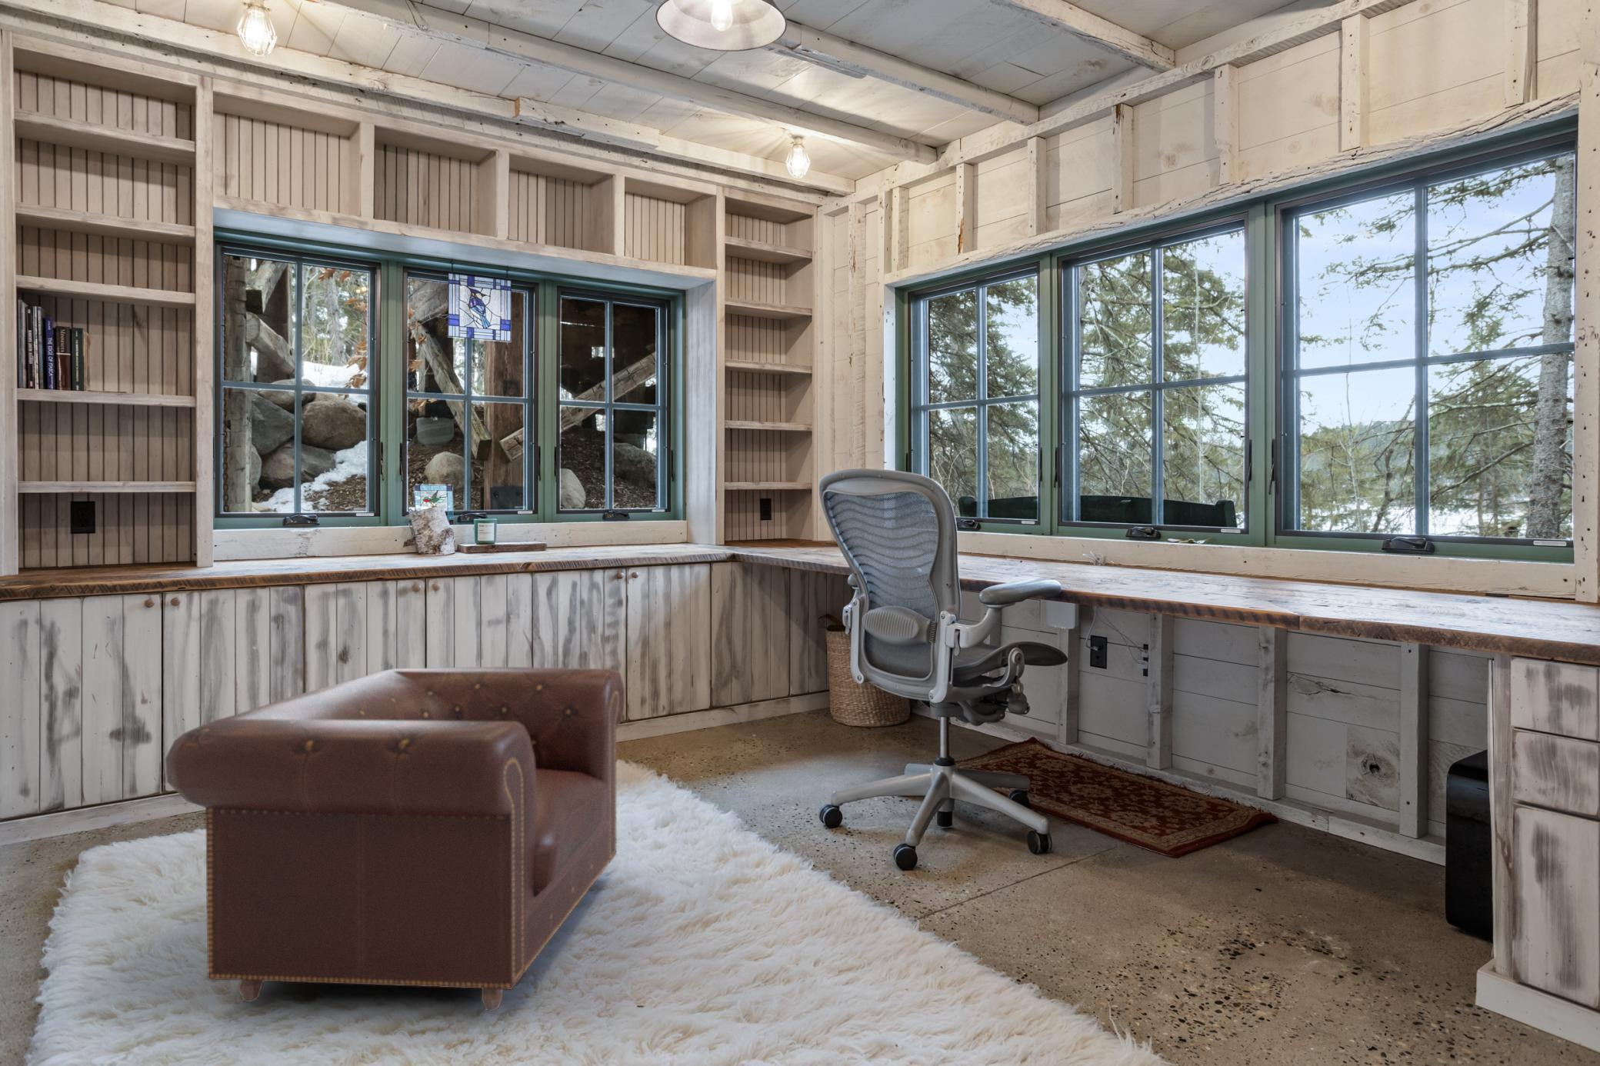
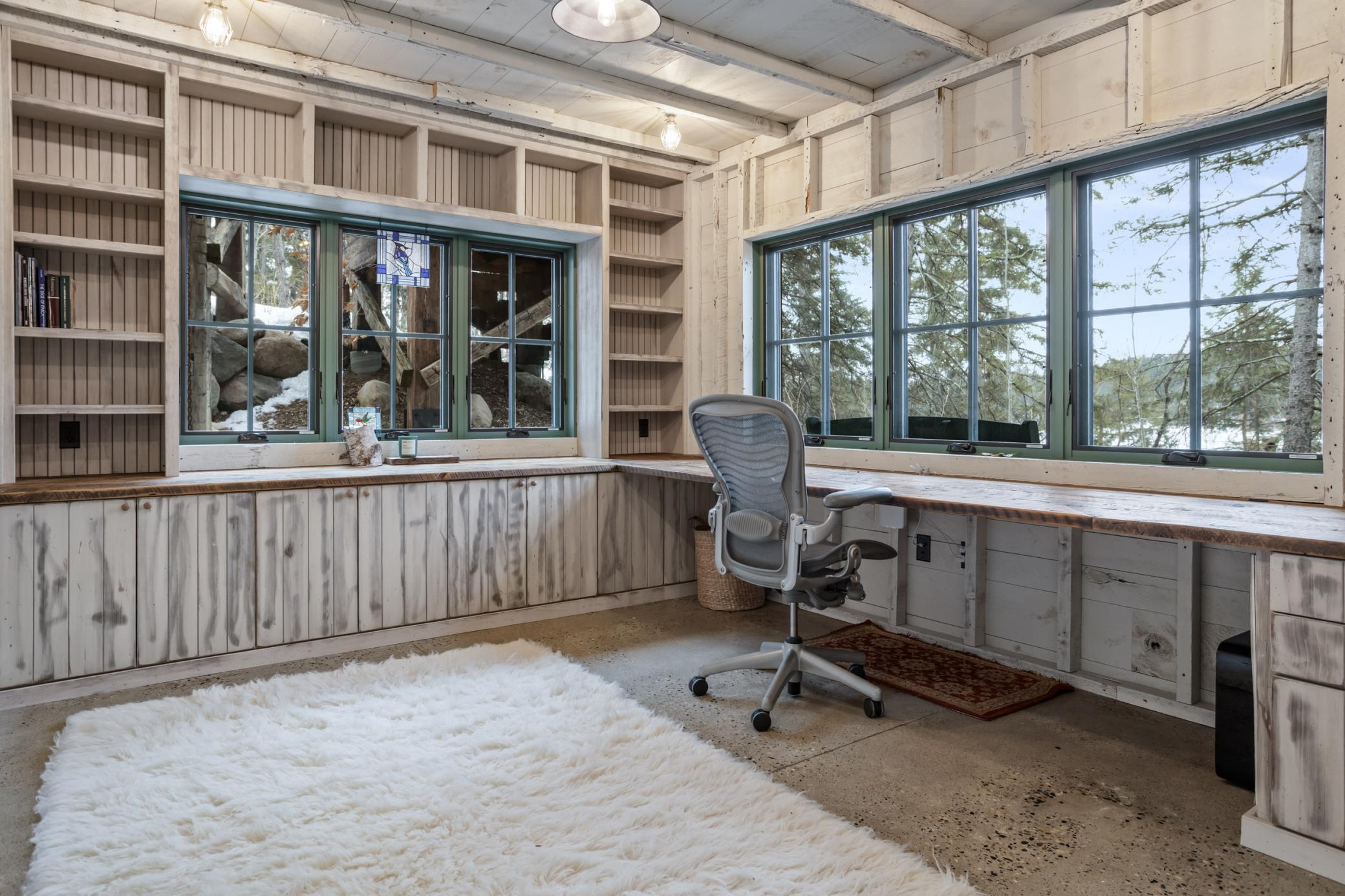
- armchair [164,666,626,1012]
